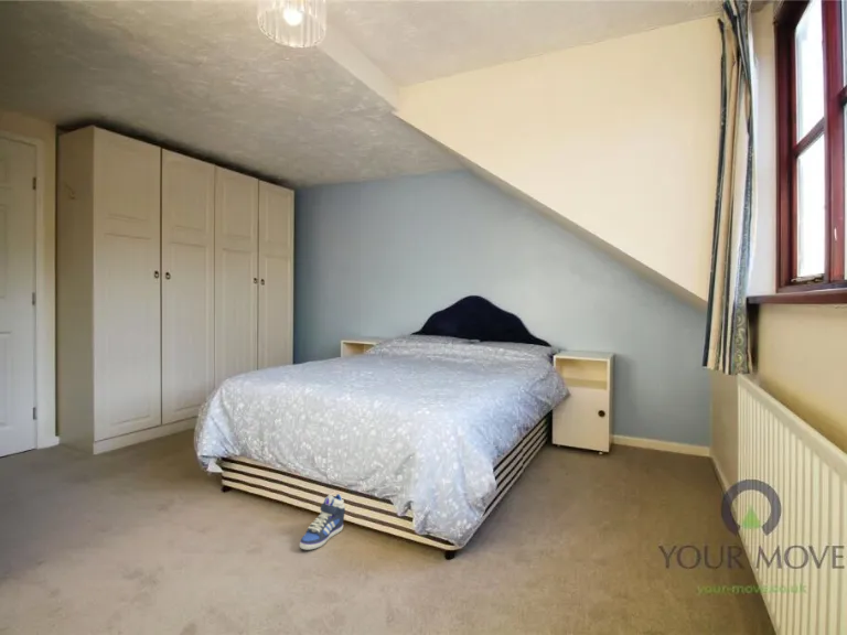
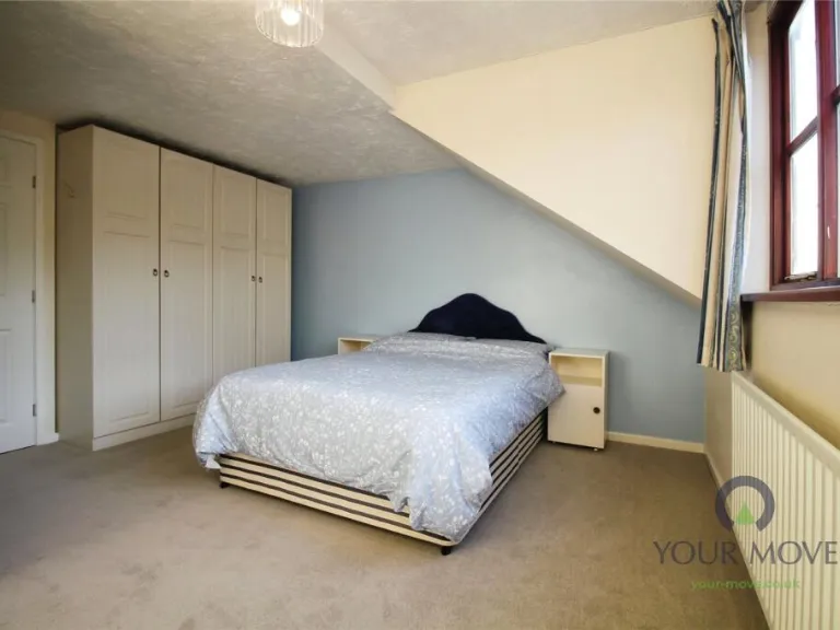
- sneaker [299,493,346,551]
